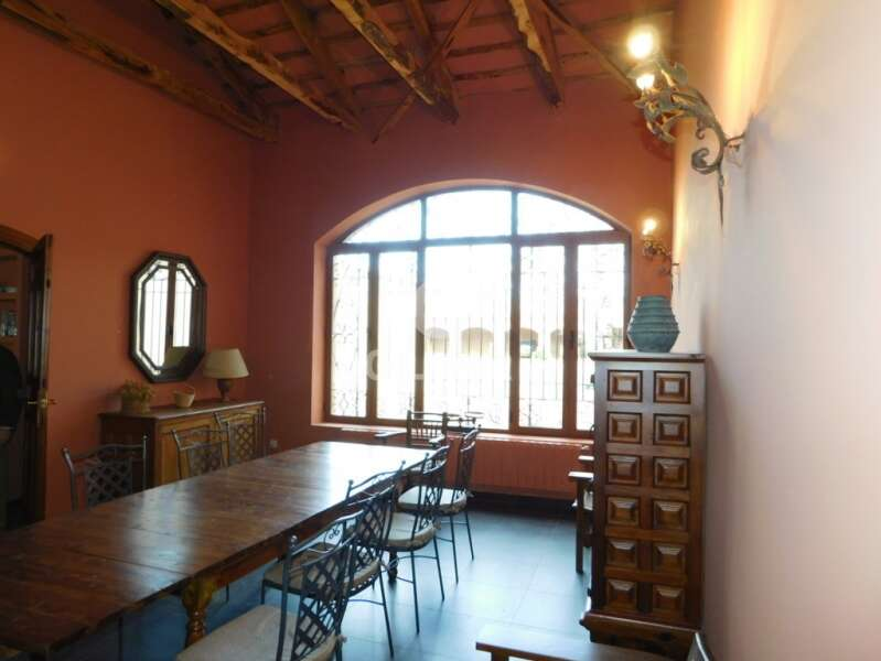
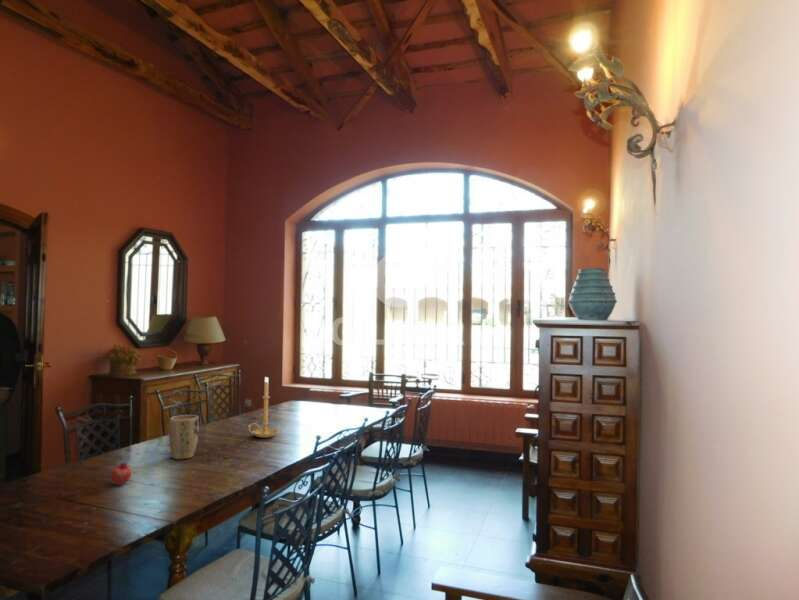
+ fruit [109,461,133,486]
+ candle holder [247,376,279,439]
+ plant pot [168,414,200,460]
